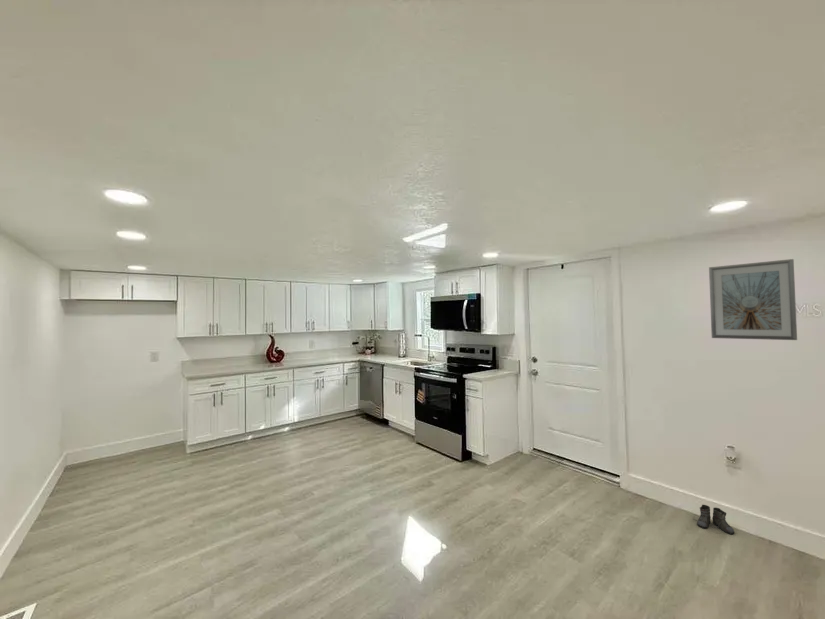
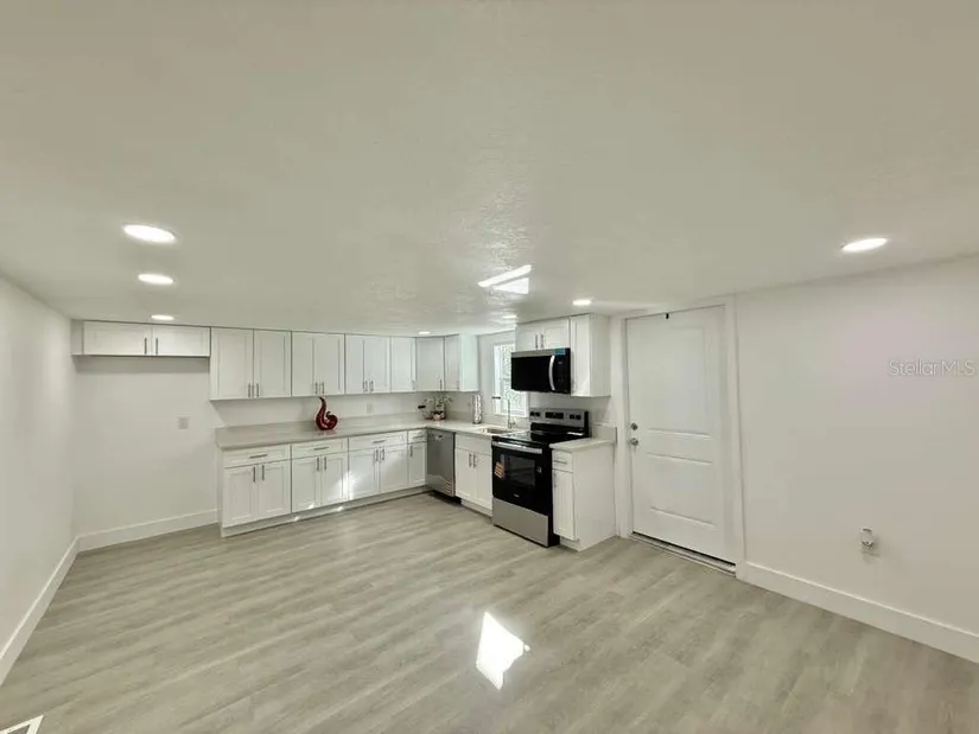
- boots [693,504,735,535]
- picture frame [708,258,798,341]
